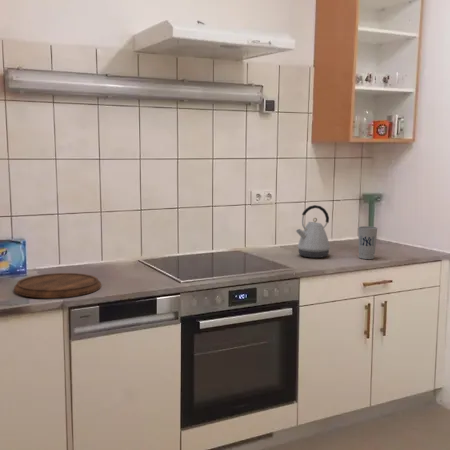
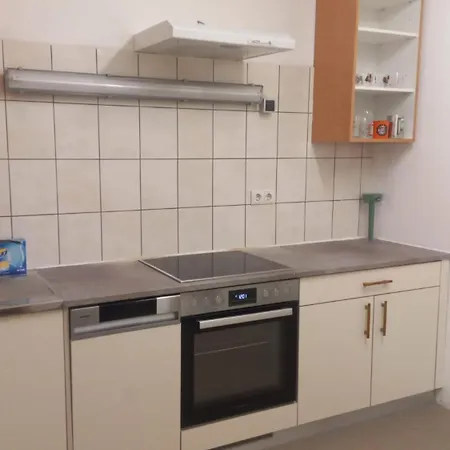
- kettle [295,204,331,259]
- cutting board [13,272,102,299]
- cup [357,225,378,260]
